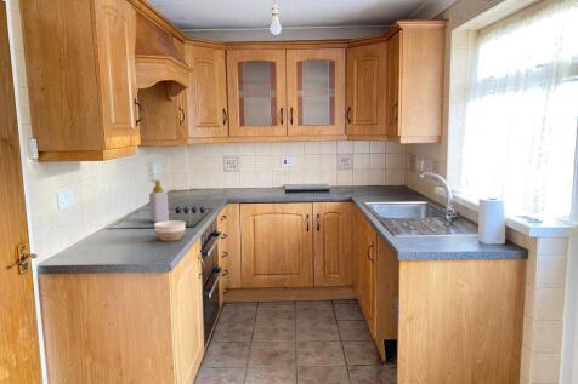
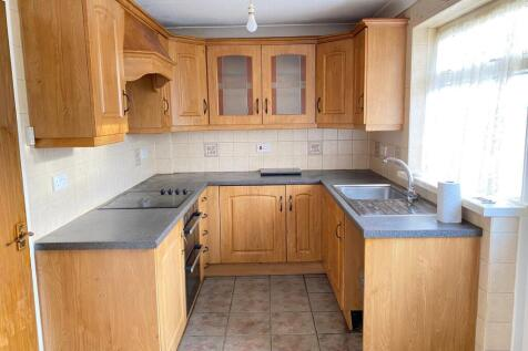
- soap bottle [148,179,170,223]
- bowl [153,219,187,242]
